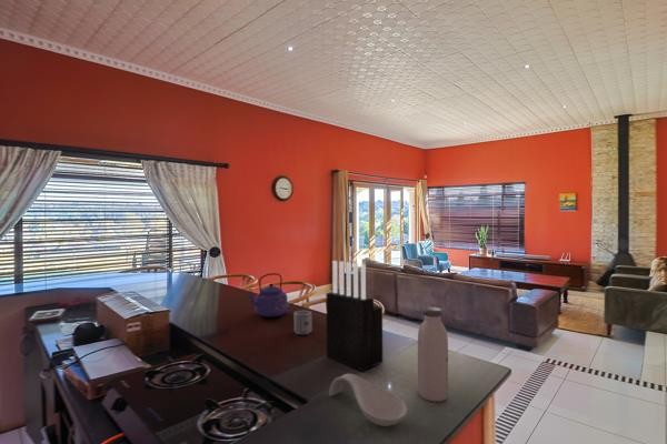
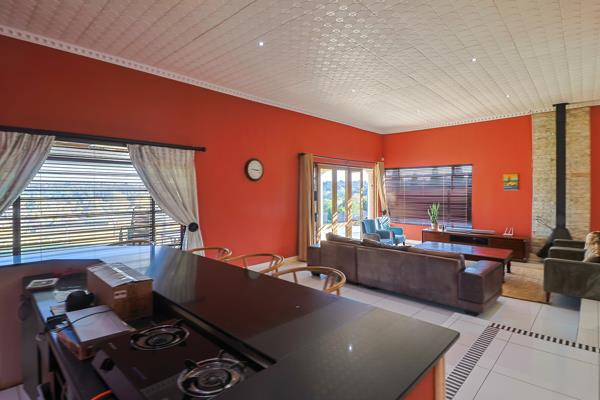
- water bottle [417,306,449,403]
- kettle [245,272,288,319]
- cup [293,310,313,335]
- spoon rest [328,373,409,427]
- knife block [325,260,384,373]
